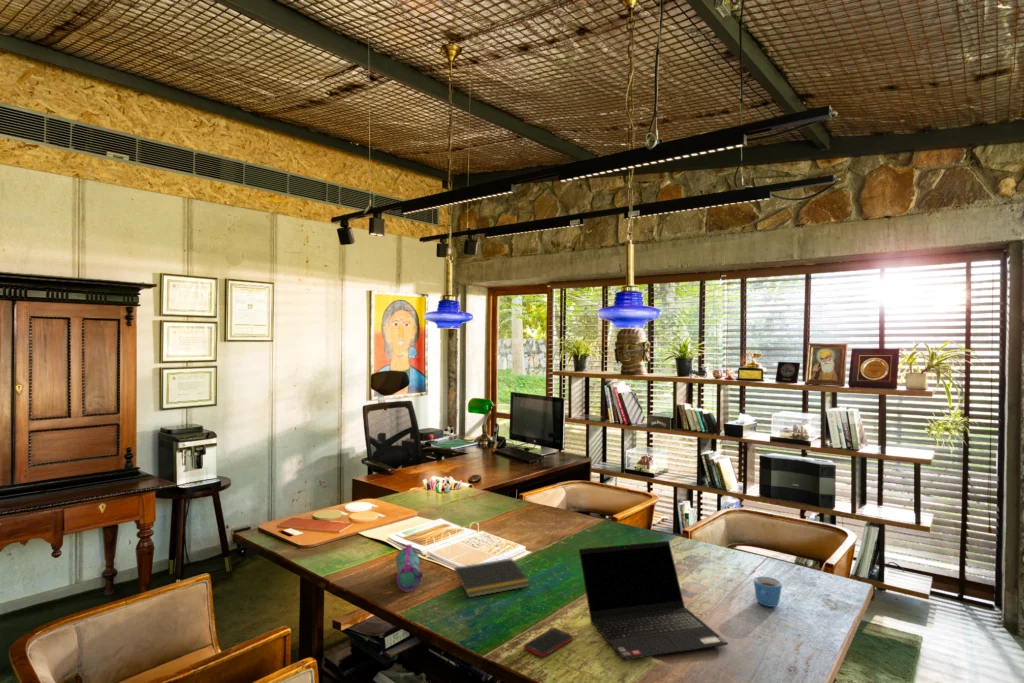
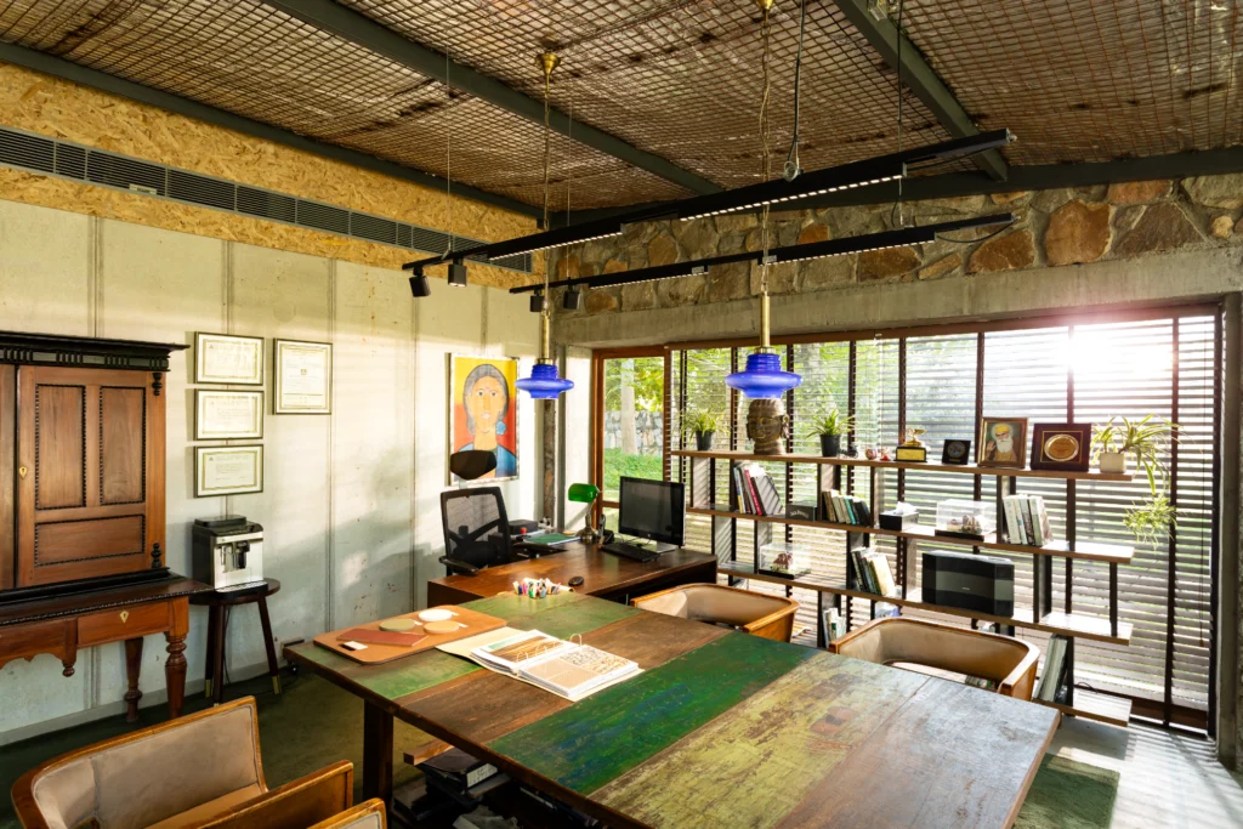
- laptop computer [578,540,729,661]
- pencil case [395,543,424,593]
- notepad [452,557,531,599]
- mug [753,576,783,608]
- cell phone [523,627,574,658]
